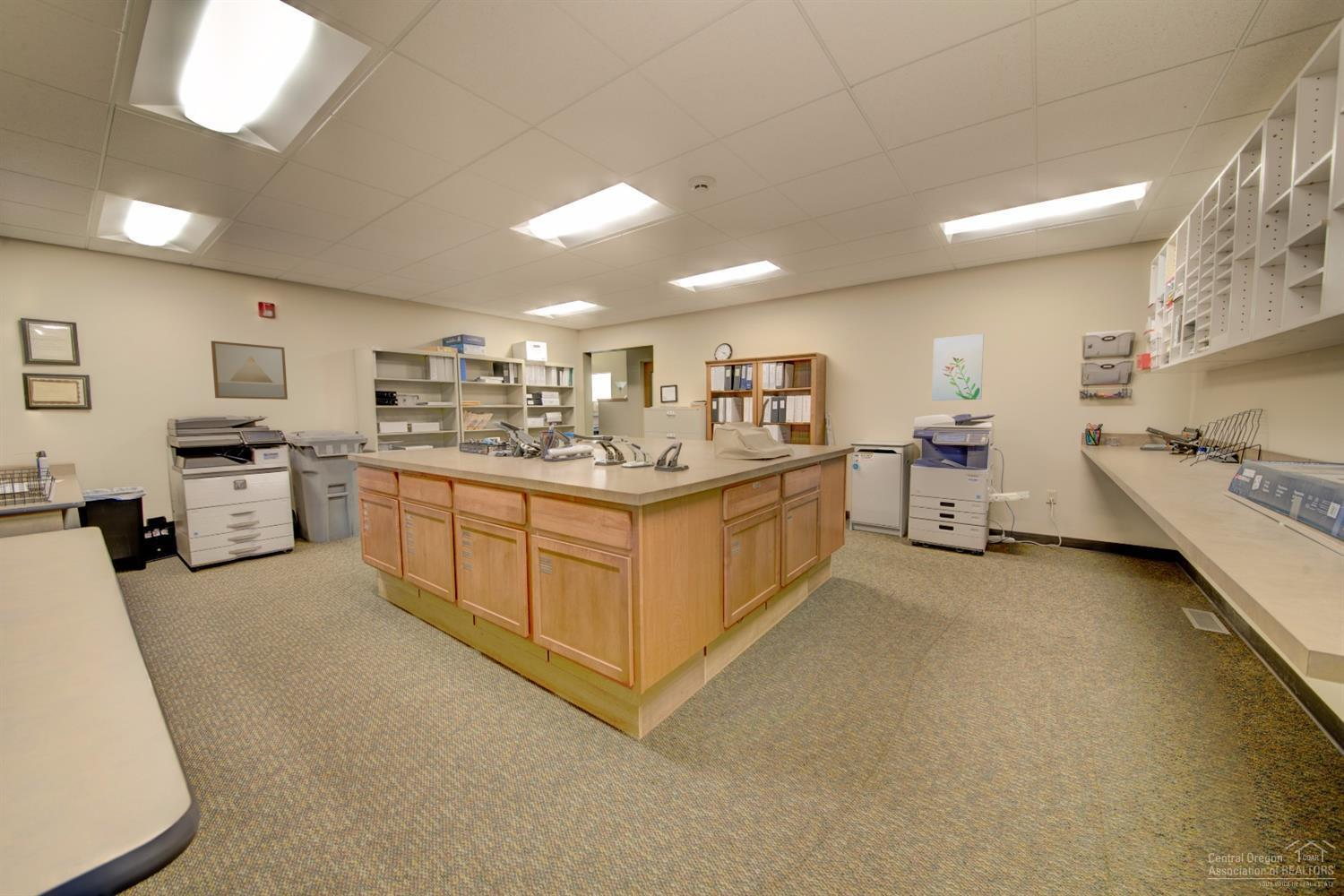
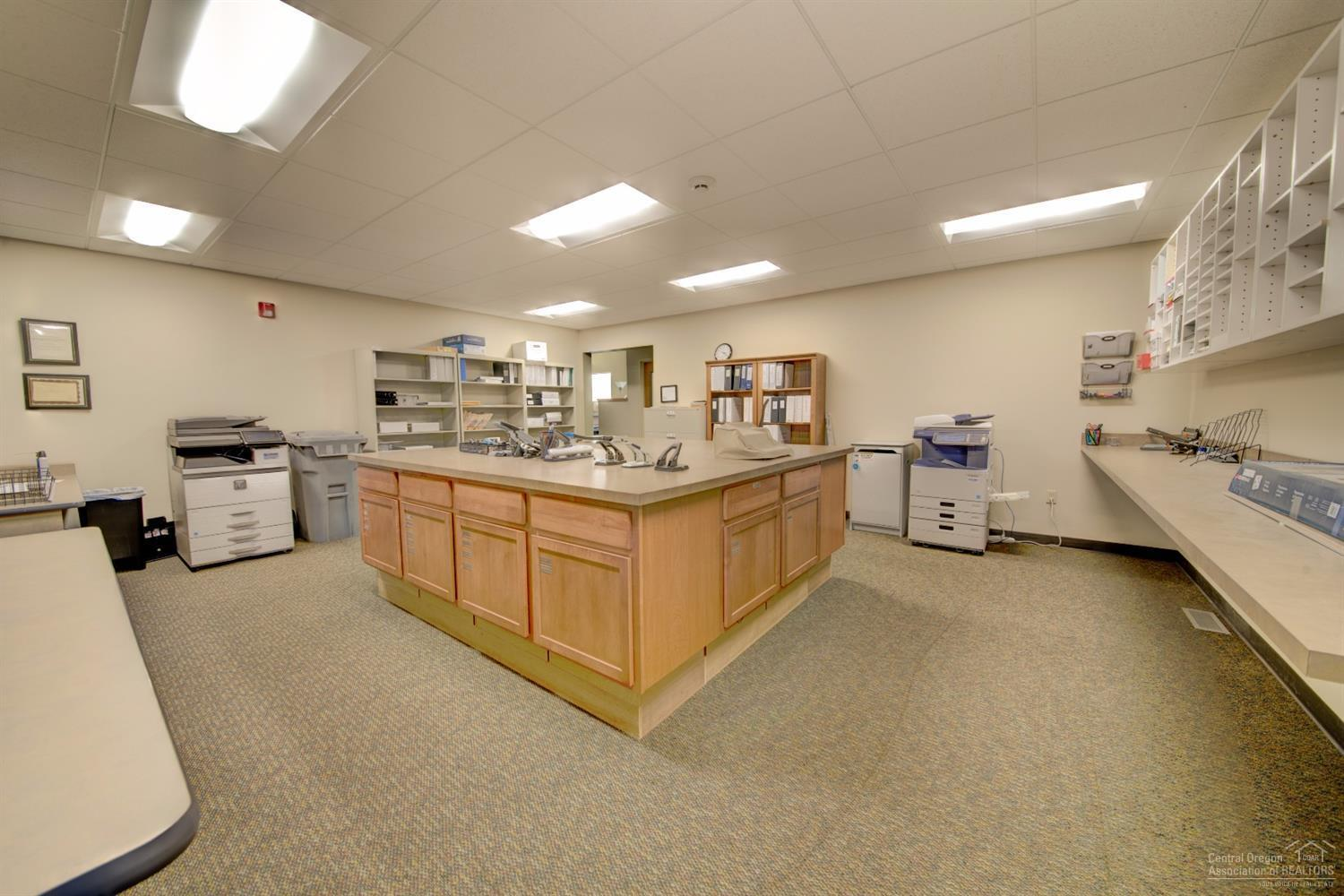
- wall art [210,340,289,401]
- wall art [931,333,985,401]
